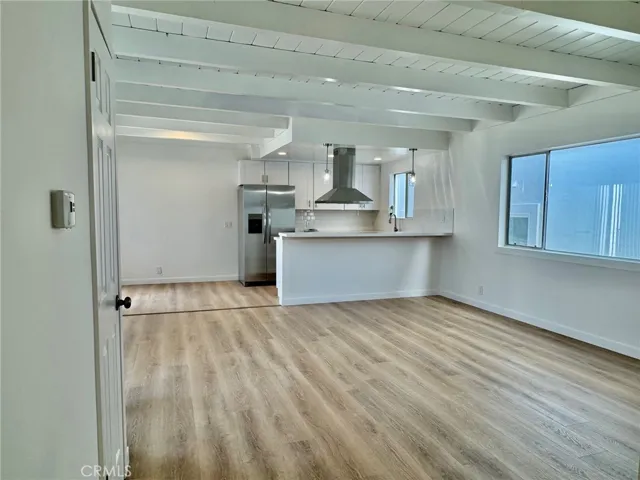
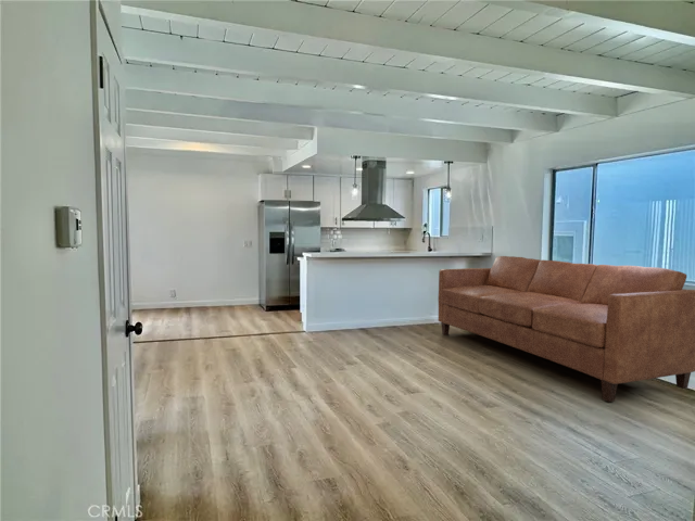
+ sofa [438,255,695,403]
